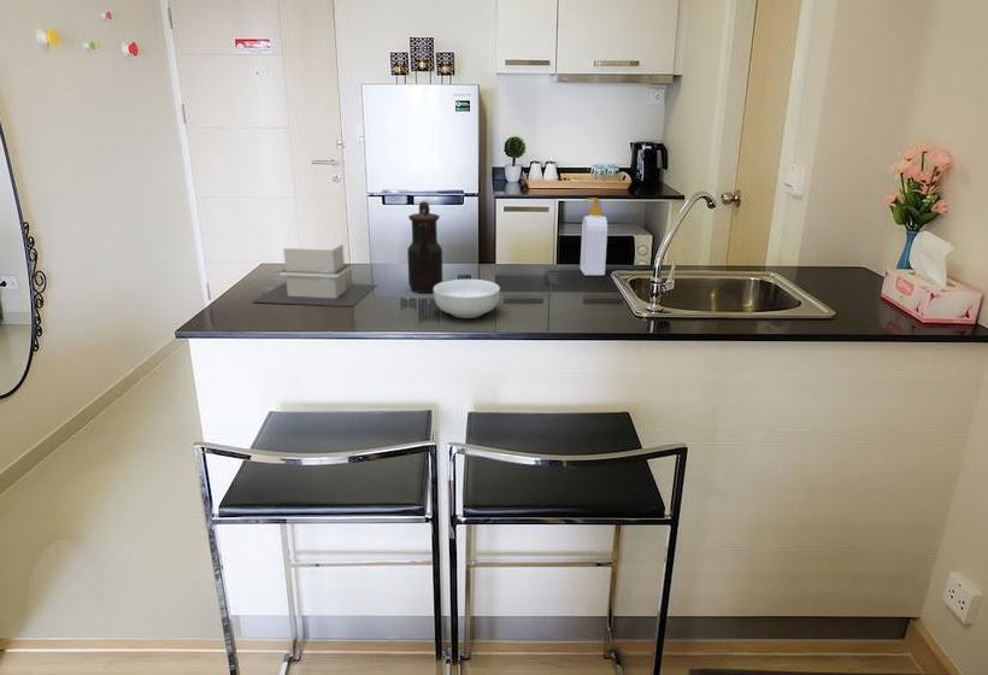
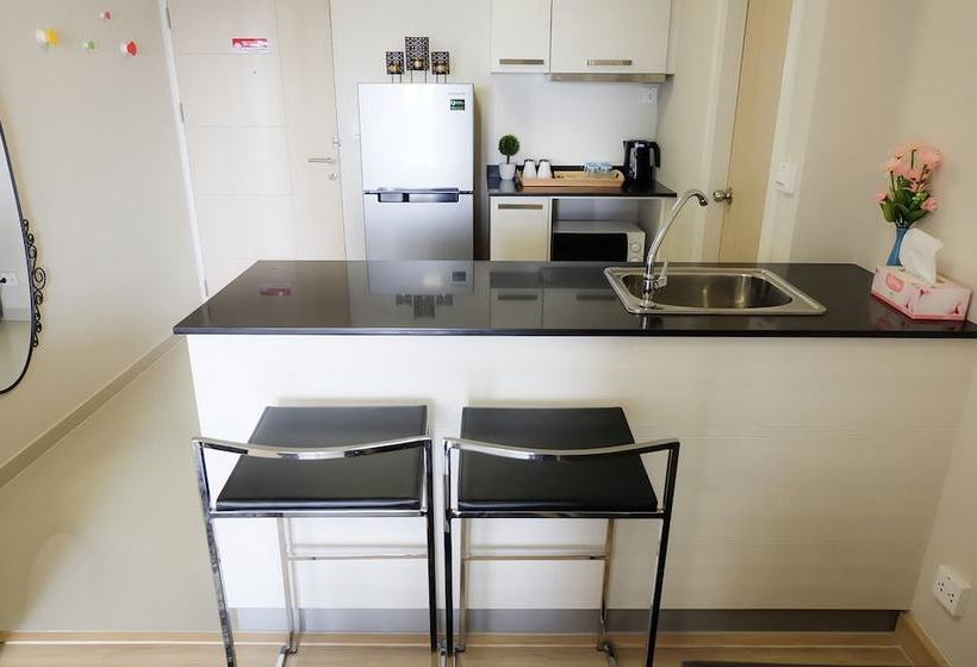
- cereal bowl [433,278,501,319]
- soap bottle [580,196,608,277]
- teapot [406,200,443,294]
- architectural model [252,243,377,307]
